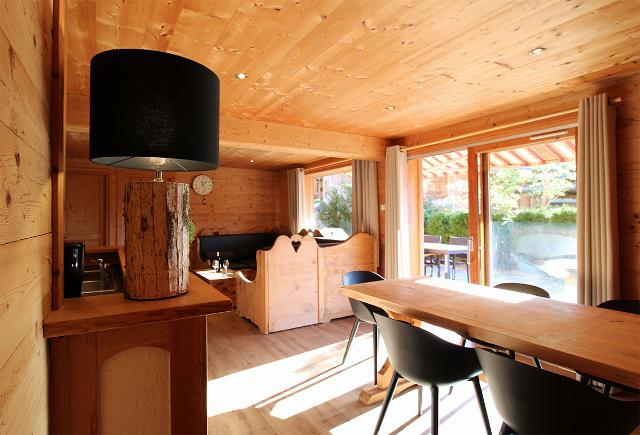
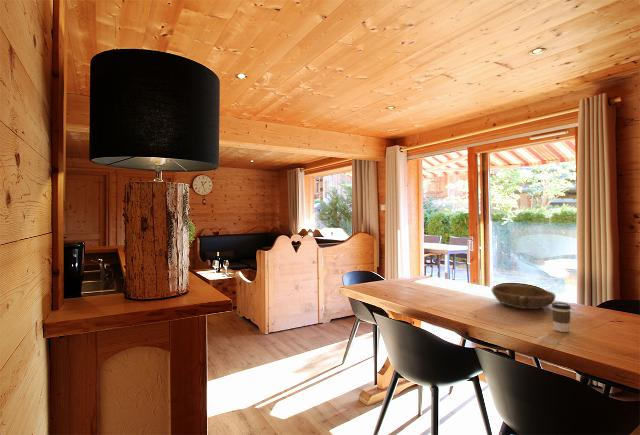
+ bowl [490,284,557,310]
+ coffee cup [550,301,572,333]
